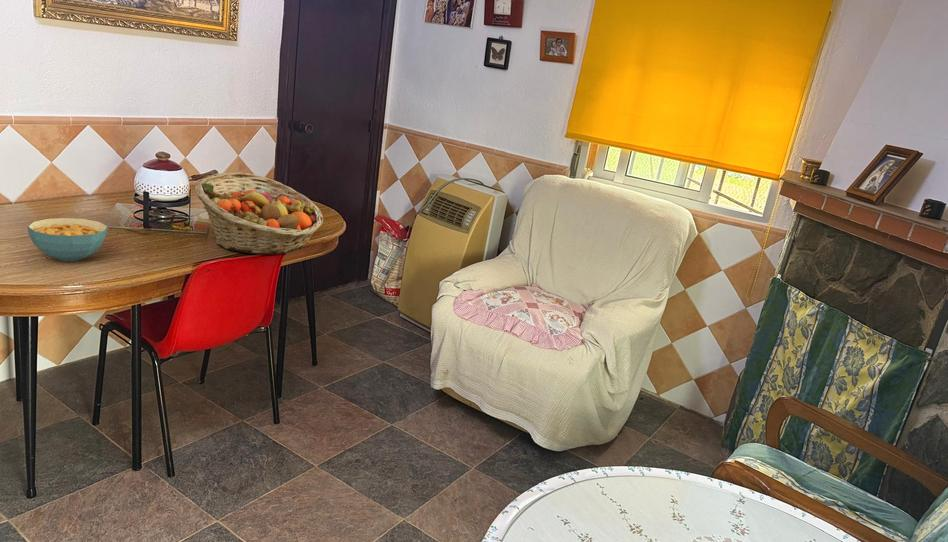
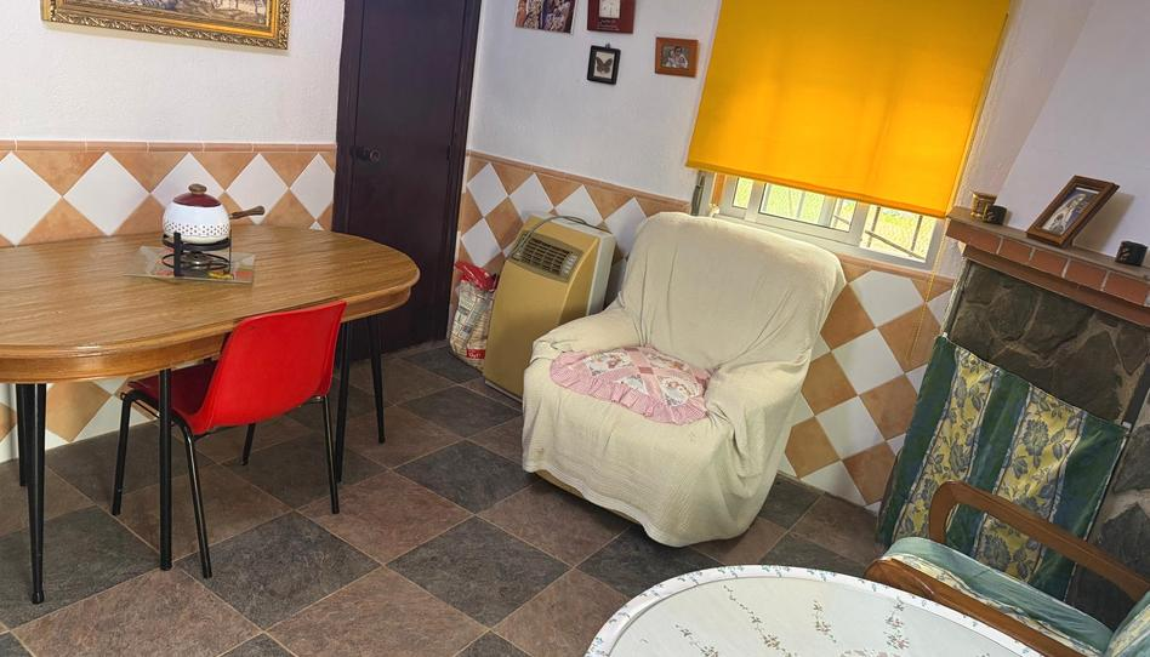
- fruit basket [194,172,324,255]
- cereal bowl [27,217,109,262]
